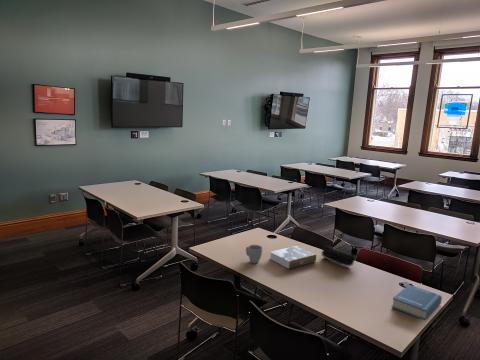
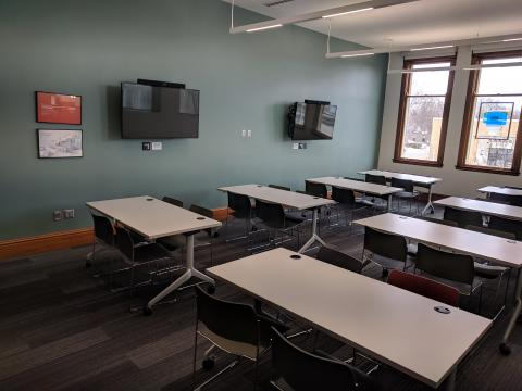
- book [391,284,443,321]
- mug [245,244,263,264]
- pencil case [320,245,356,267]
- book [269,245,317,270]
